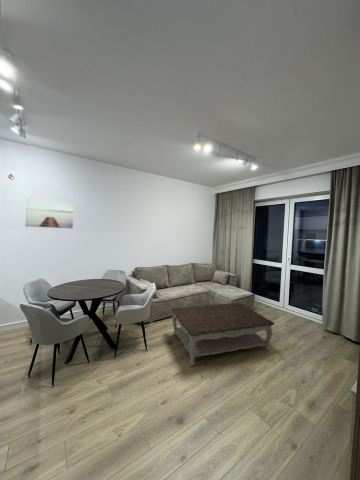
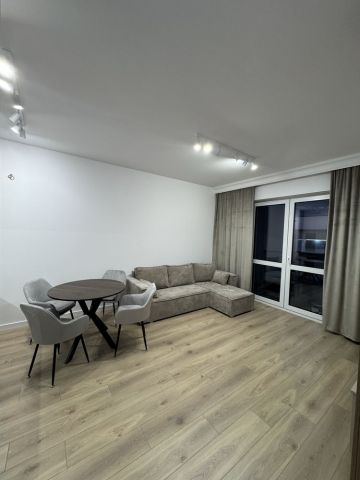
- wall art [24,197,74,229]
- coffee table [170,302,275,367]
